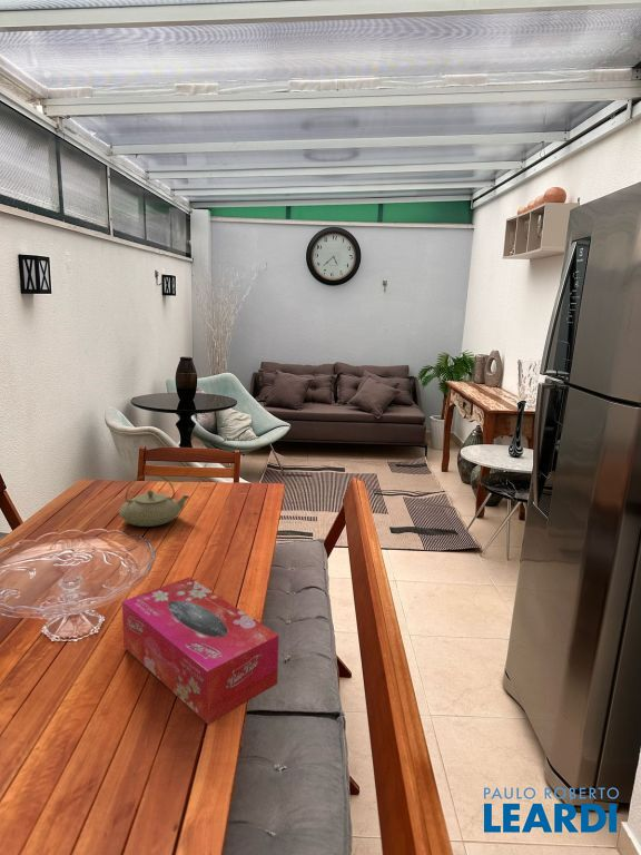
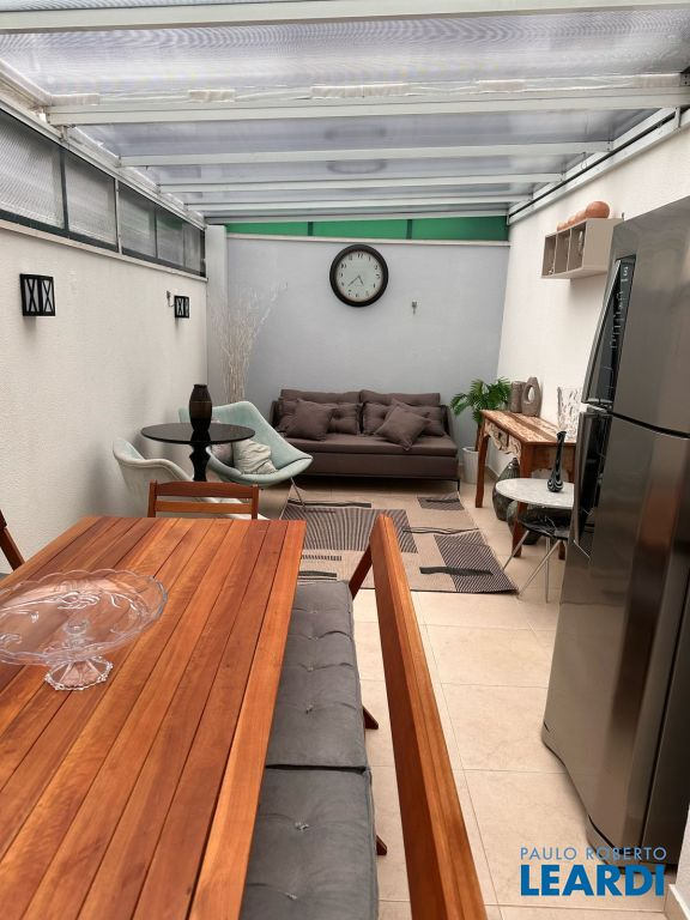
- teapot [118,473,190,528]
- tissue box [121,577,279,726]
